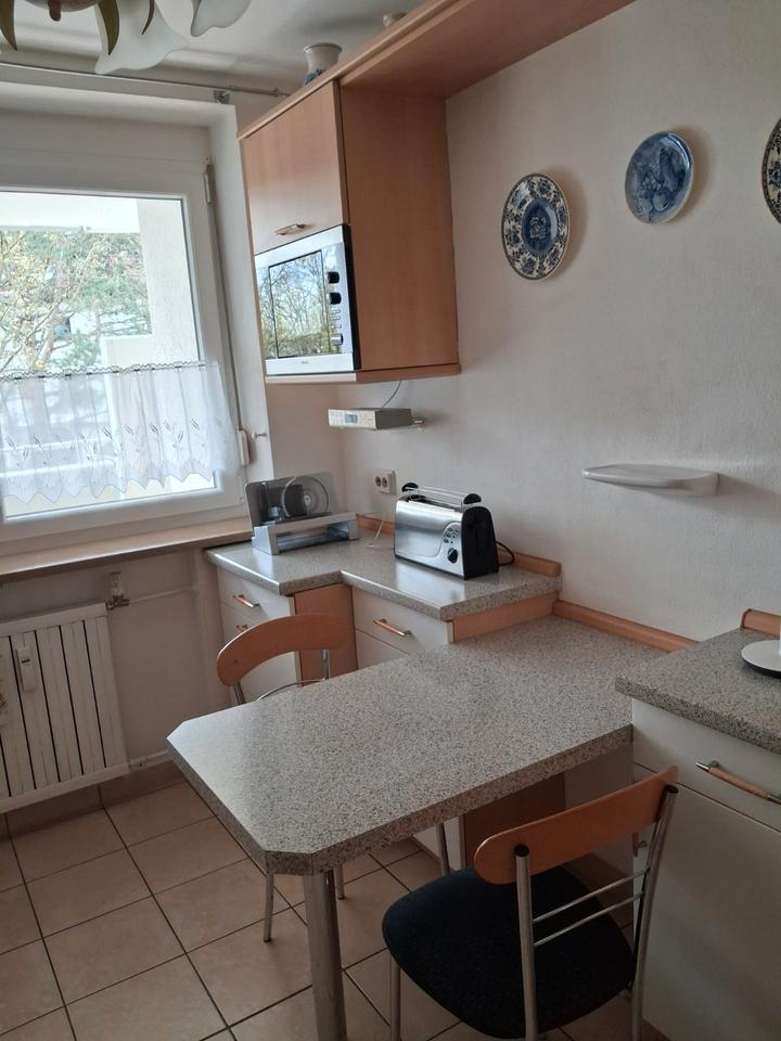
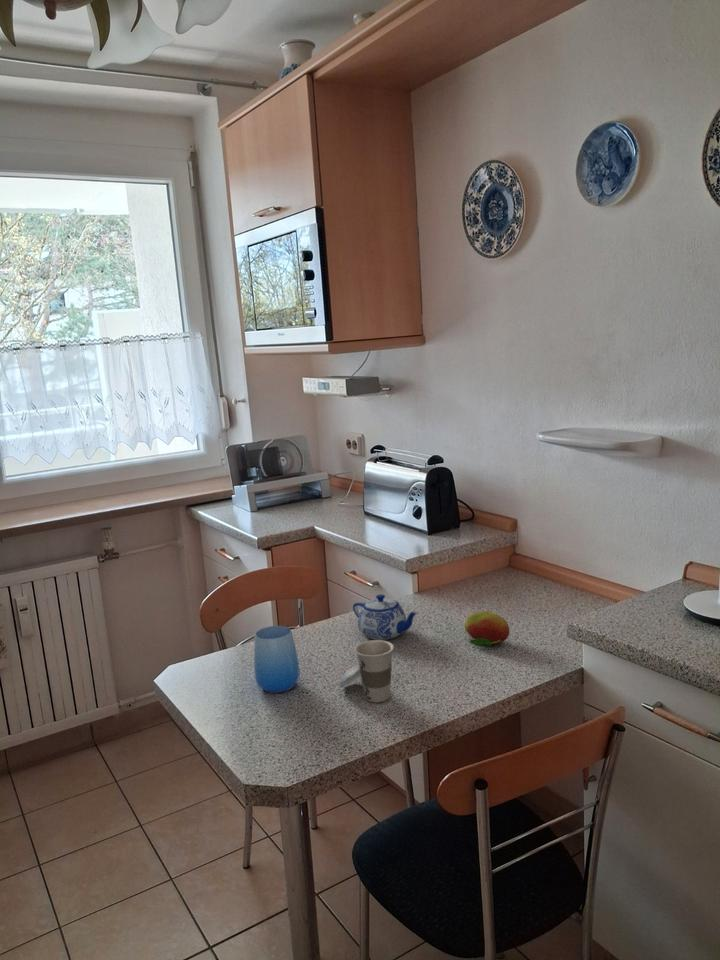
+ fruit [464,610,511,648]
+ teapot [352,593,419,641]
+ cup [338,639,395,703]
+ cup [253,625,301,694]
